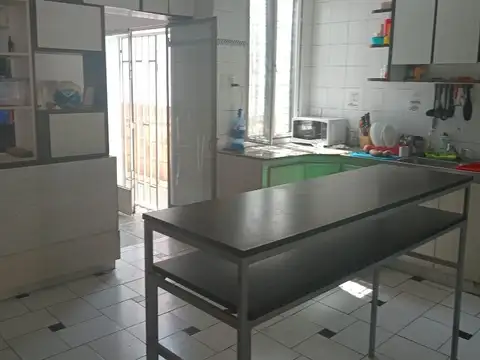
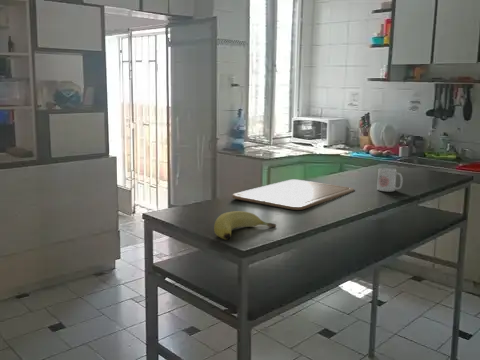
+ chopping board [231,179,355,211]
+ banana [213,210,277,240]
+ mug [376,167,404,192]
